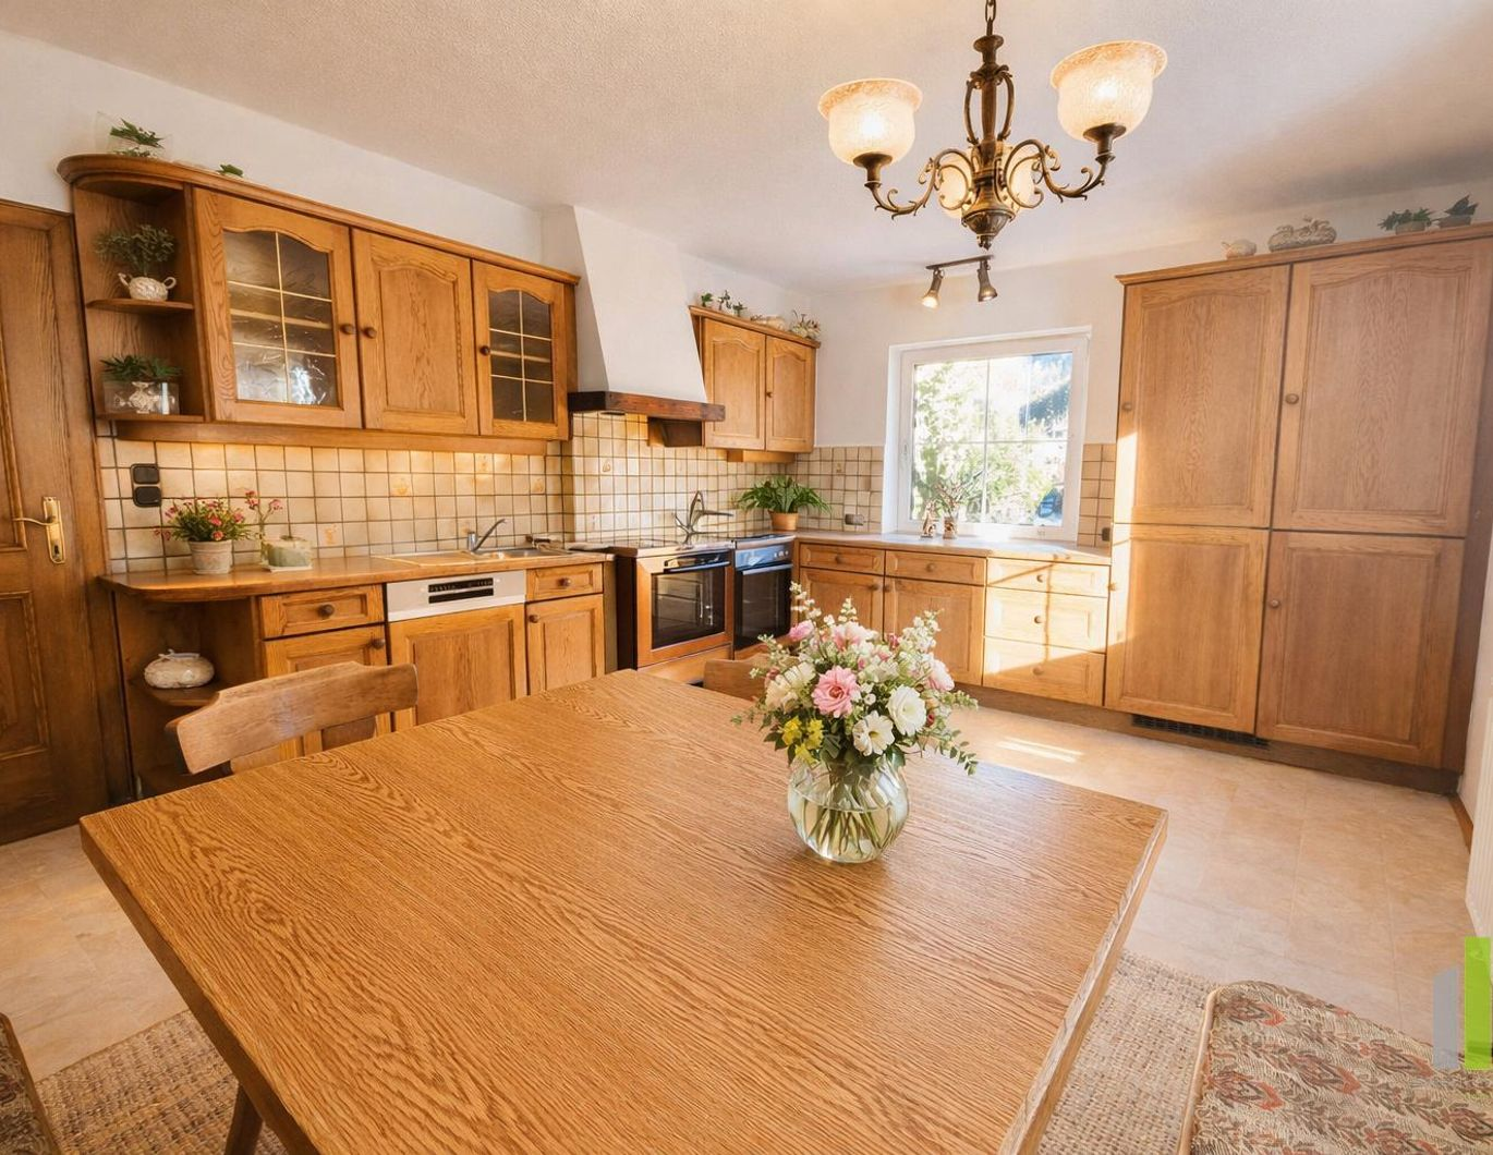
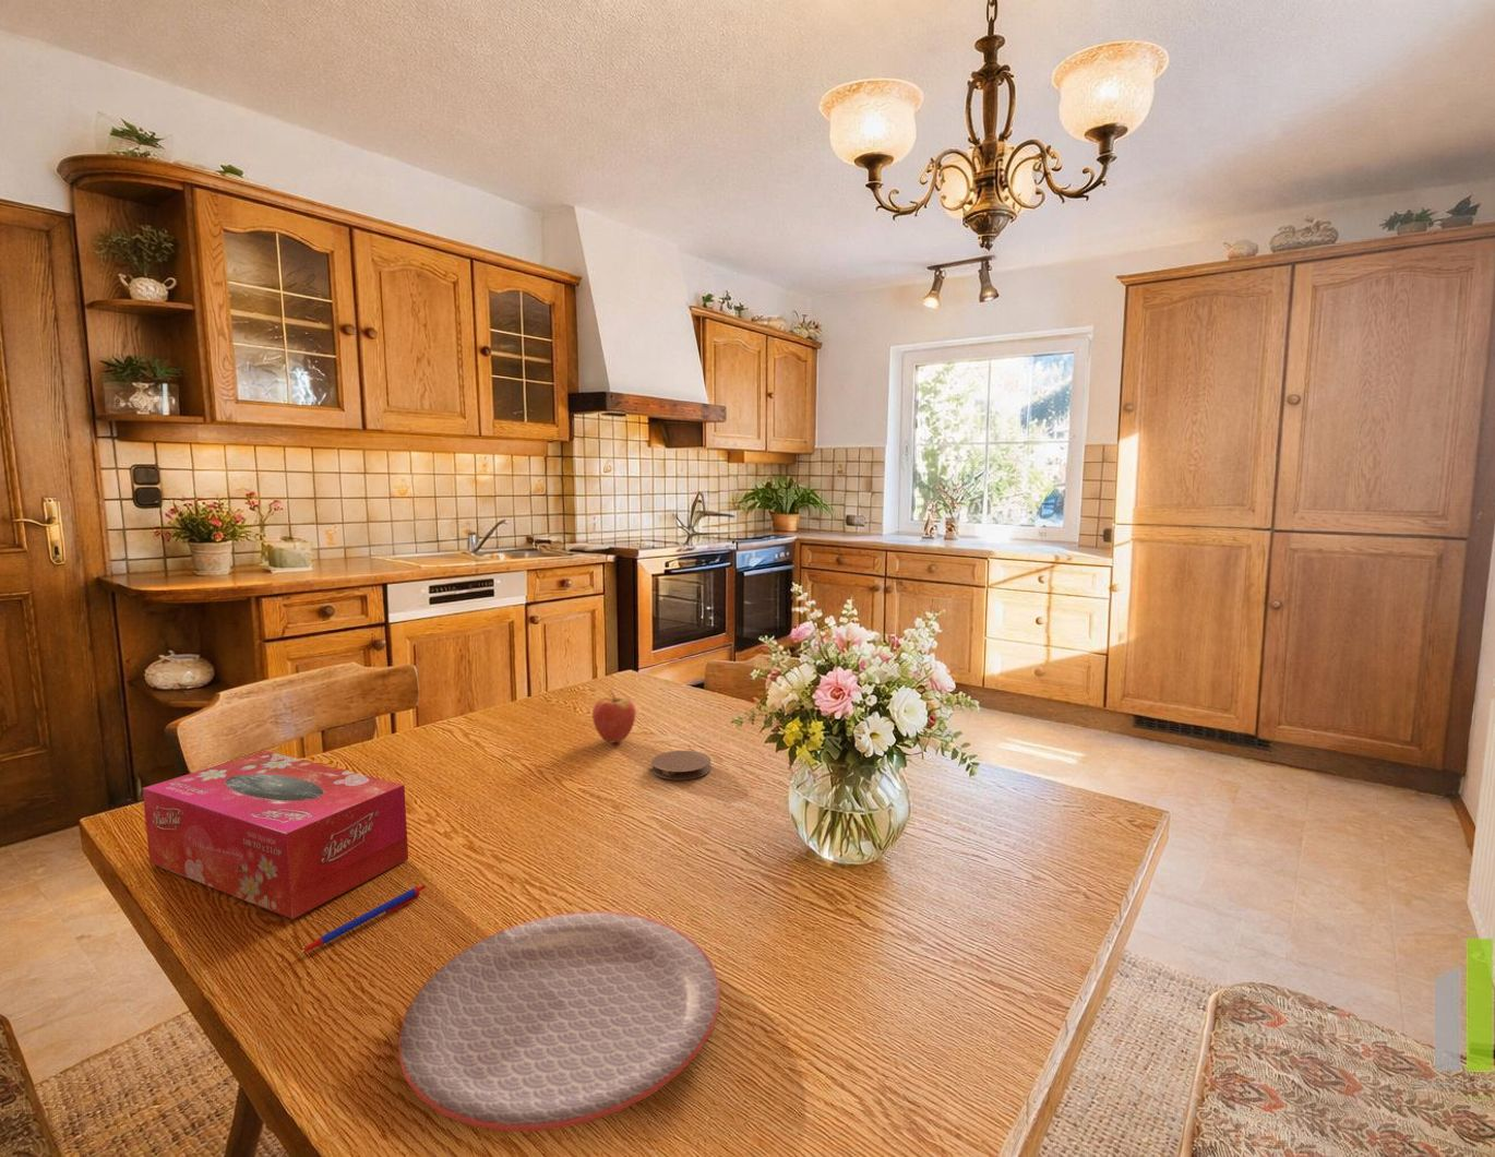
+ coaster [650,750,712,781]
+ plate [397,911,721,1133]
+ pen [300,884,427,953]
+ tissue box [142,750,409,920]
+ fruit [591,688,637,743]
